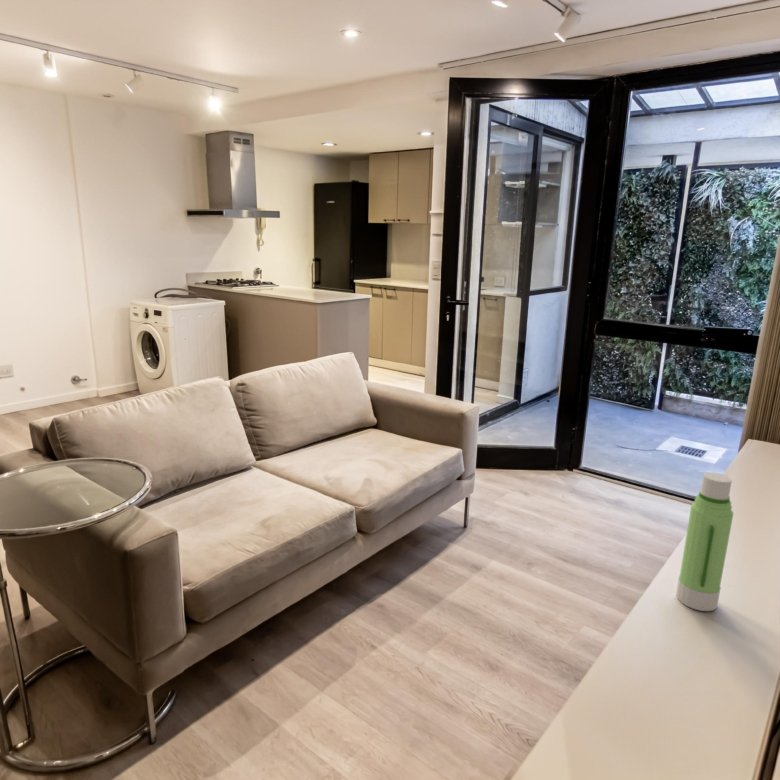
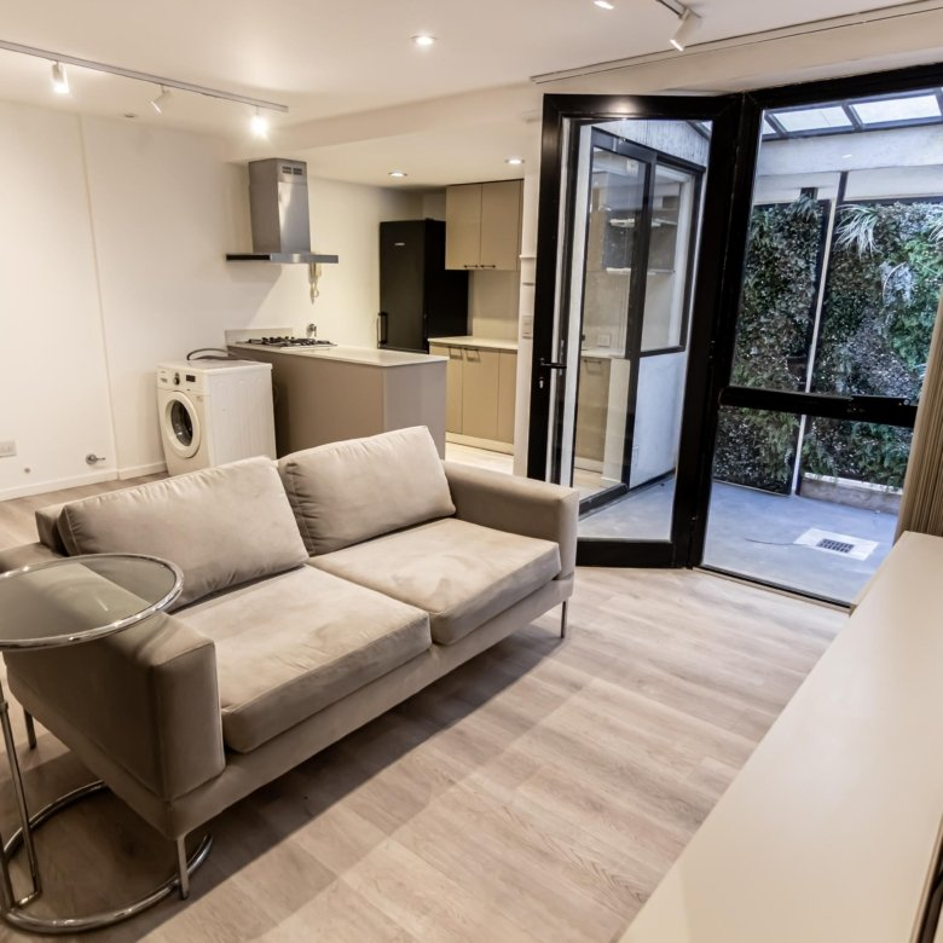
- water bottle [675,471,734,612]
